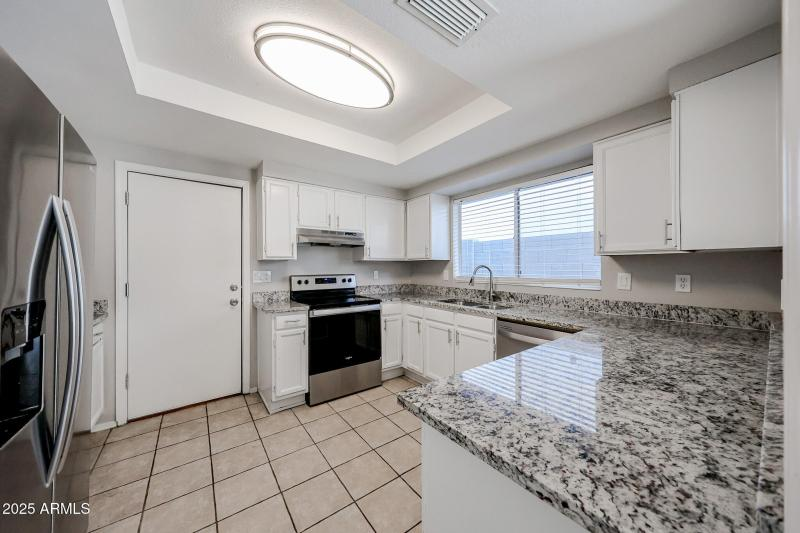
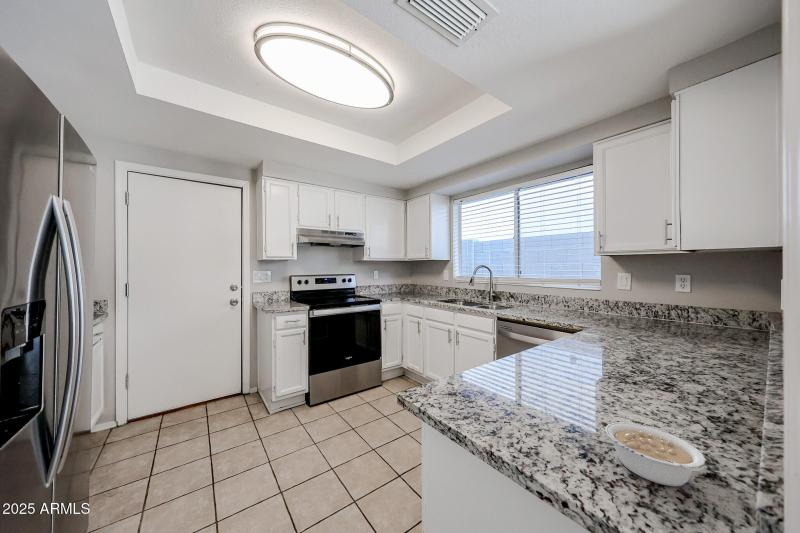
+ legume [604,421,706,487]
